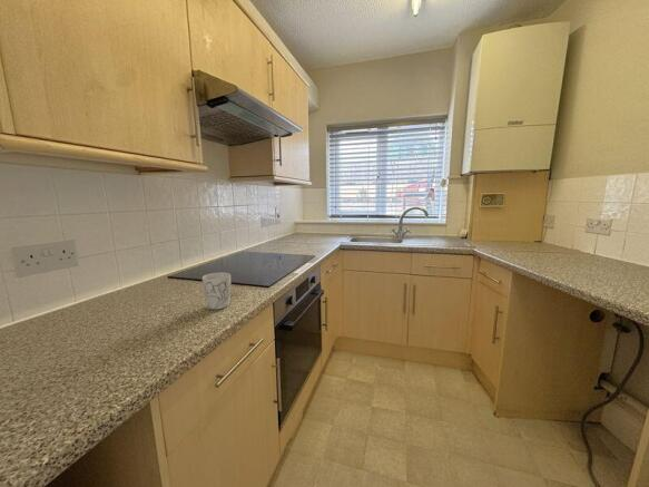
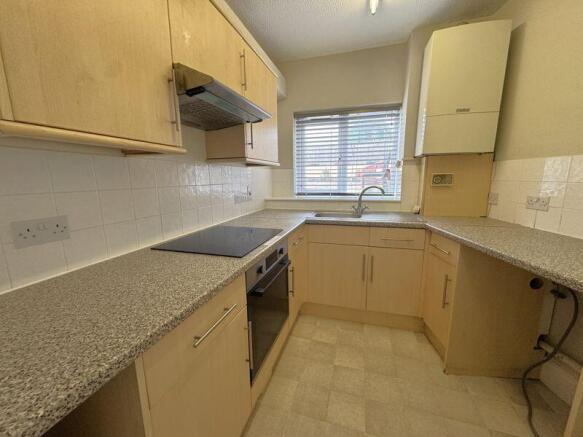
- mug [201,272,232,311]
